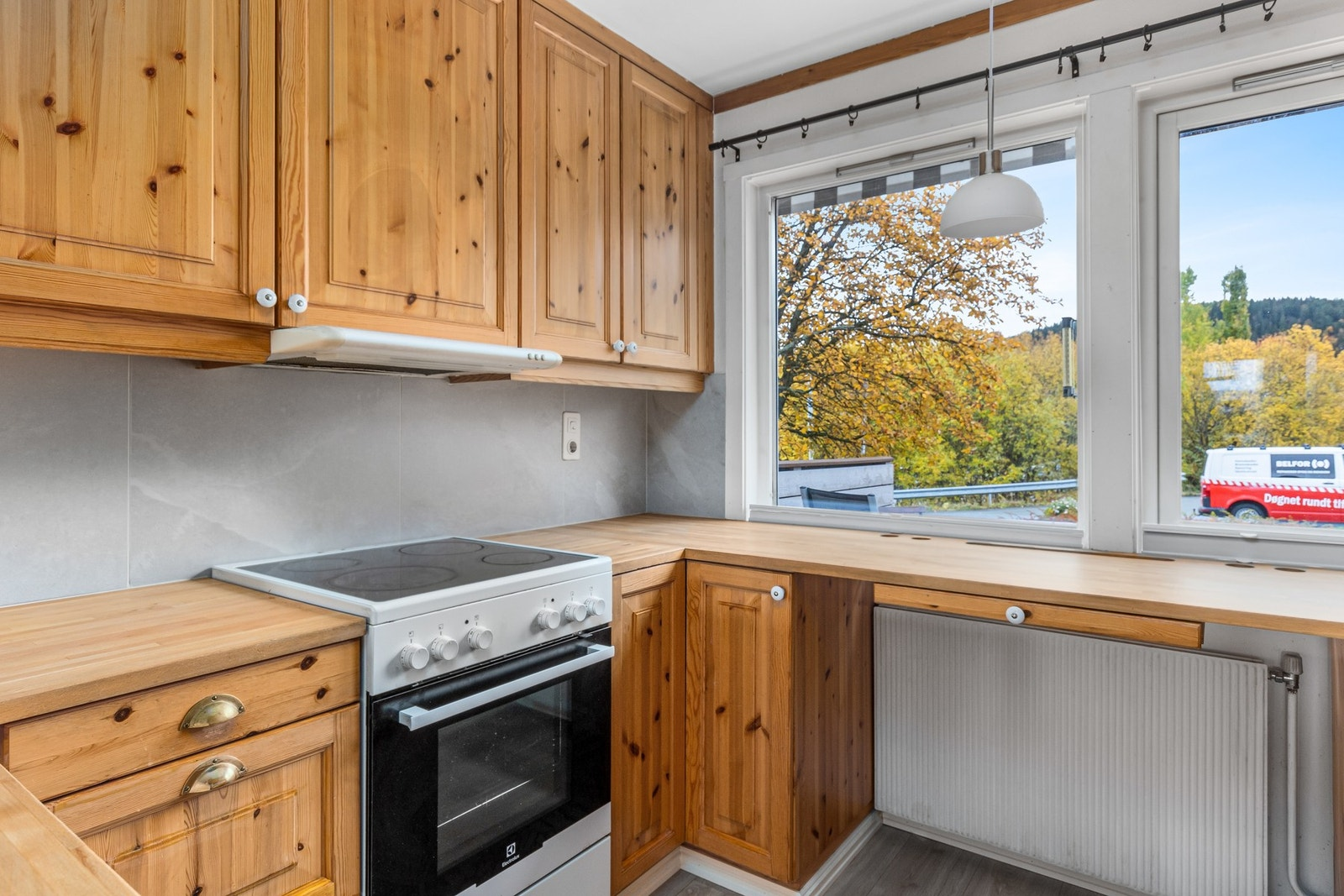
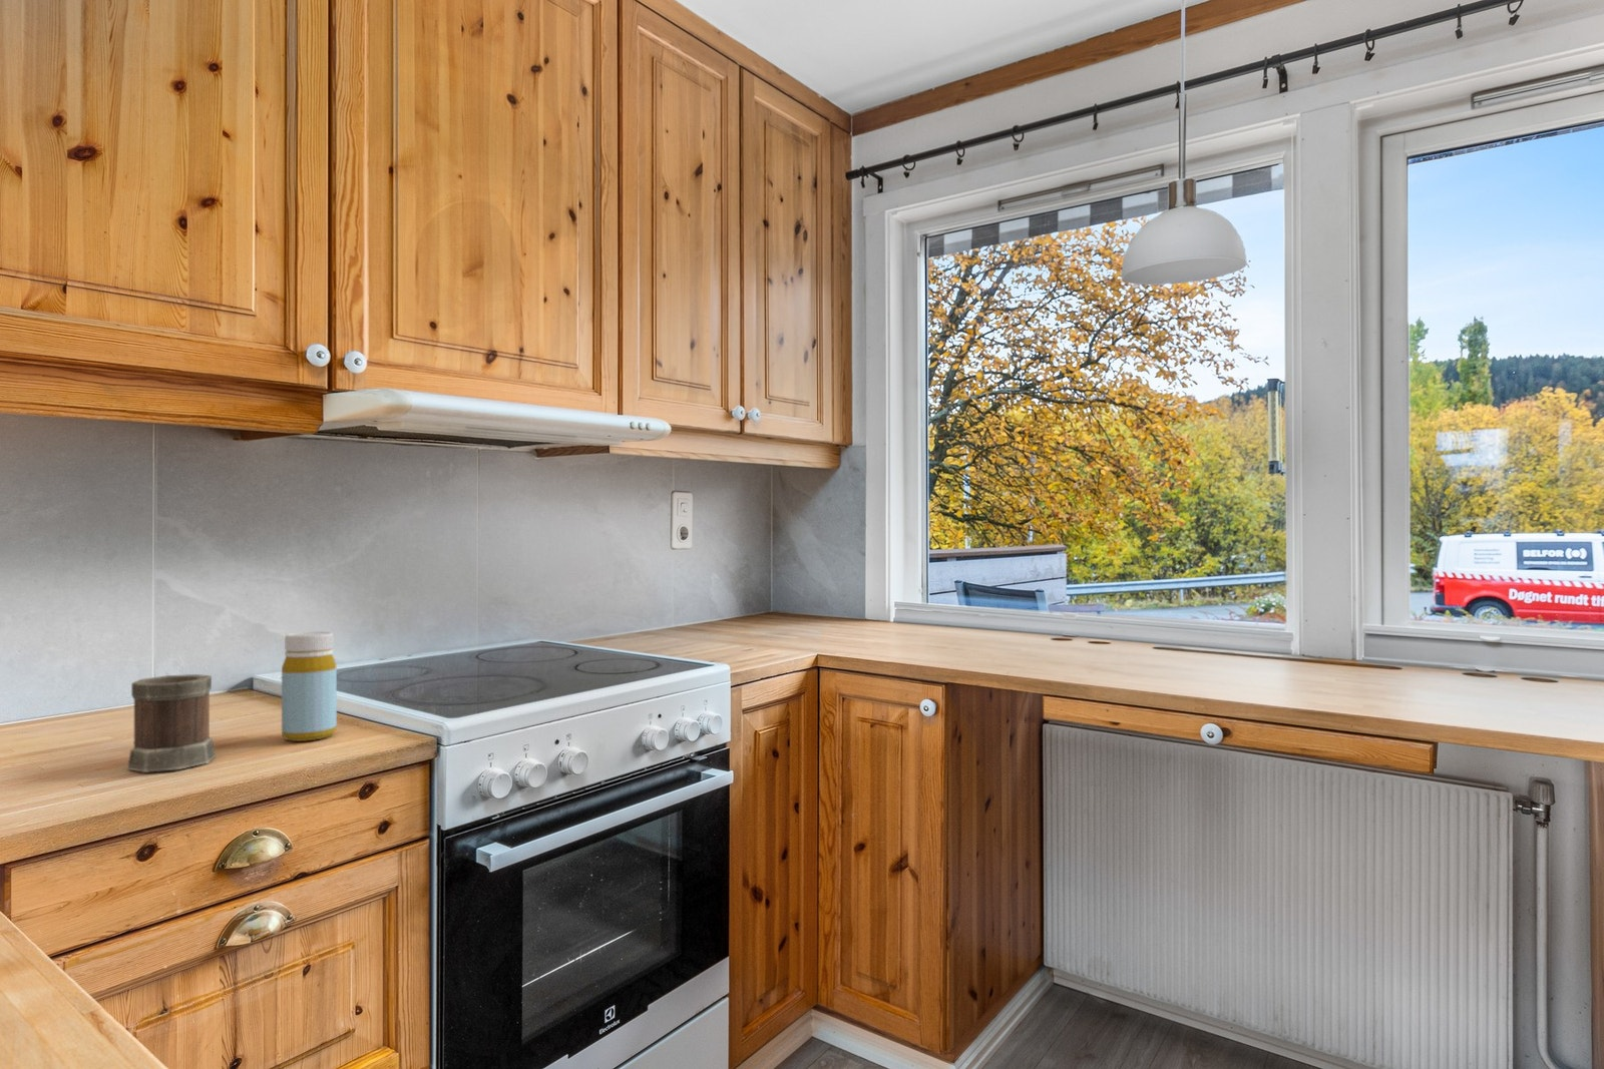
+ bottle [280,630,338,742]
+ mug [127,673,216,773]
